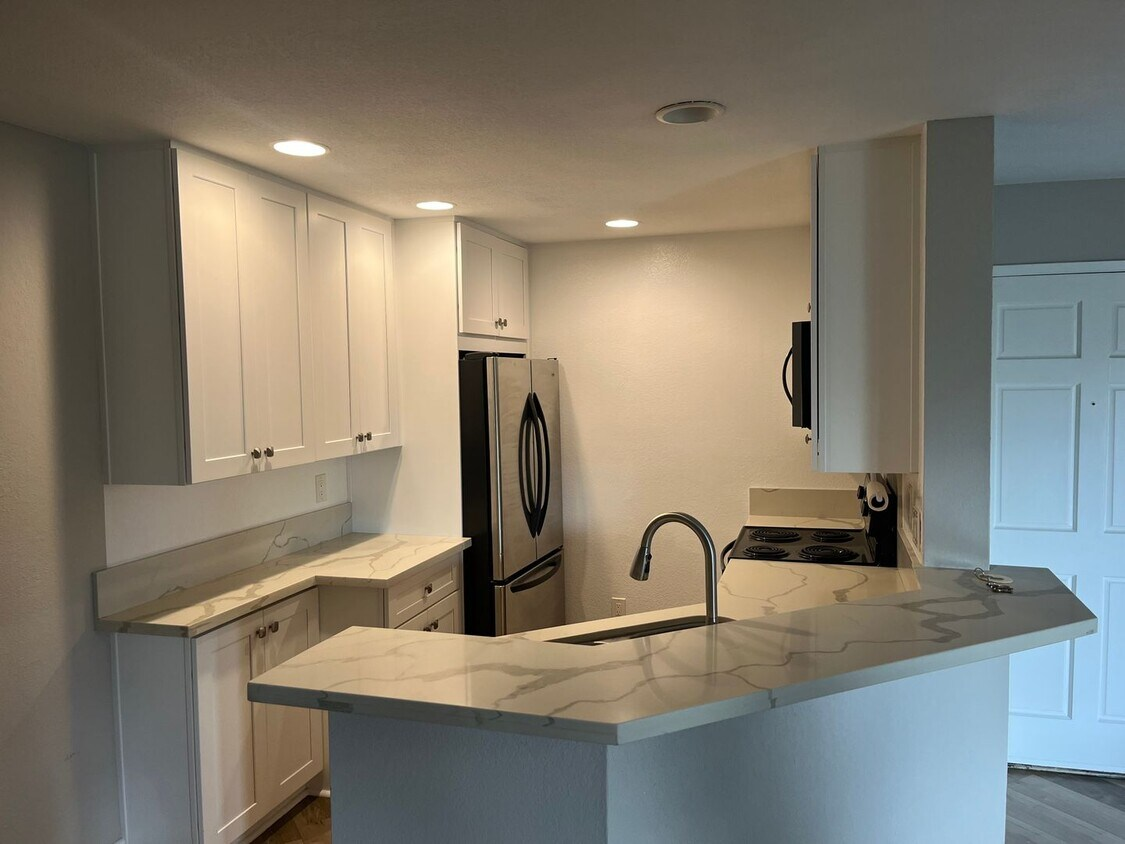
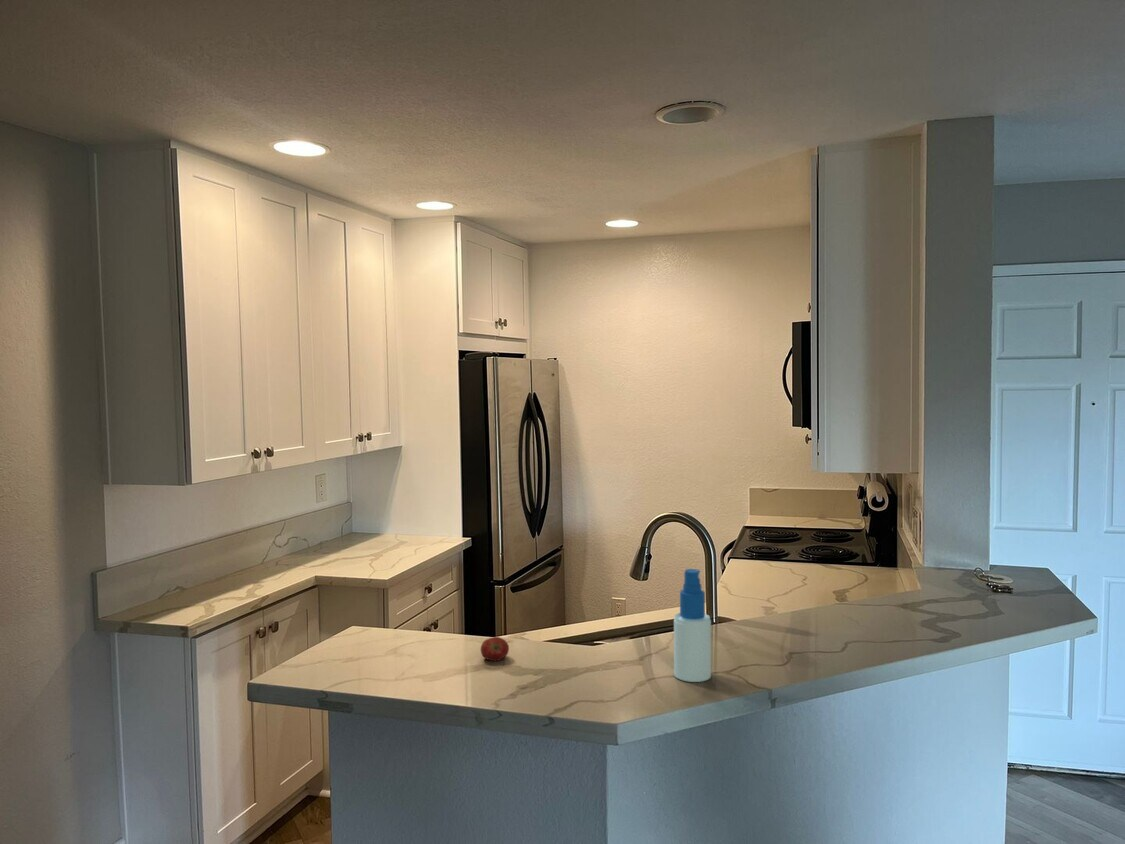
+ fruit [480,636,510,662]
+ spray bottle [673,568,712,683]
